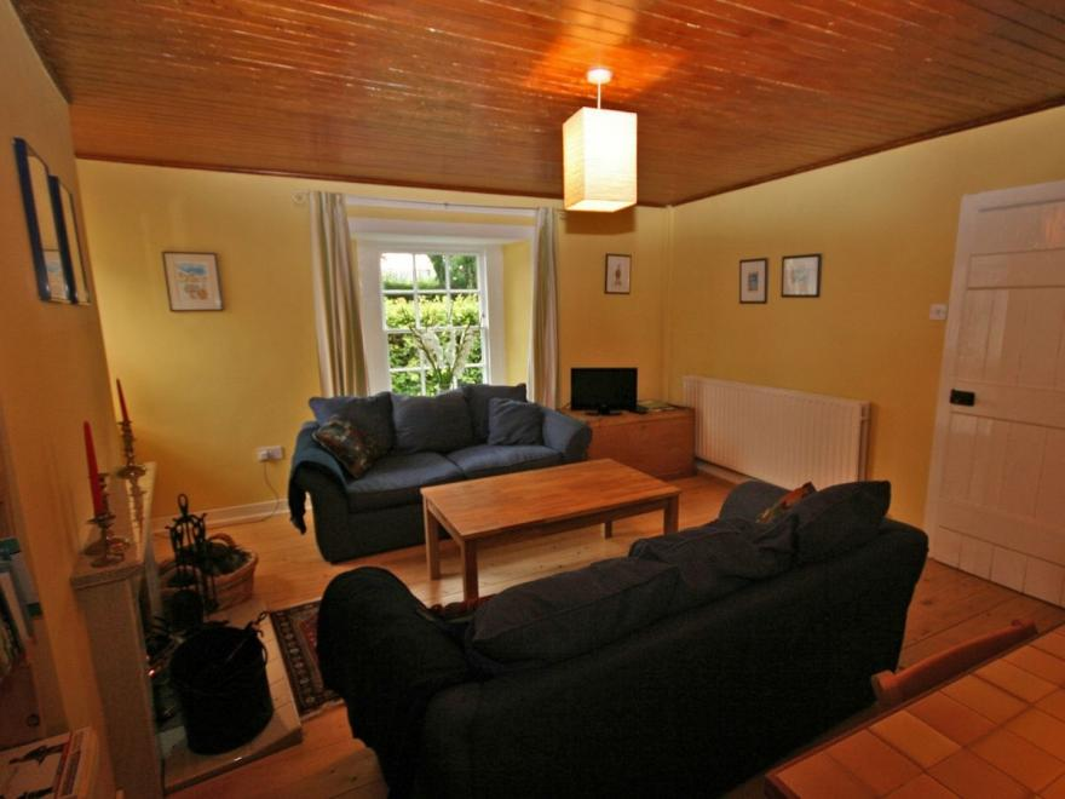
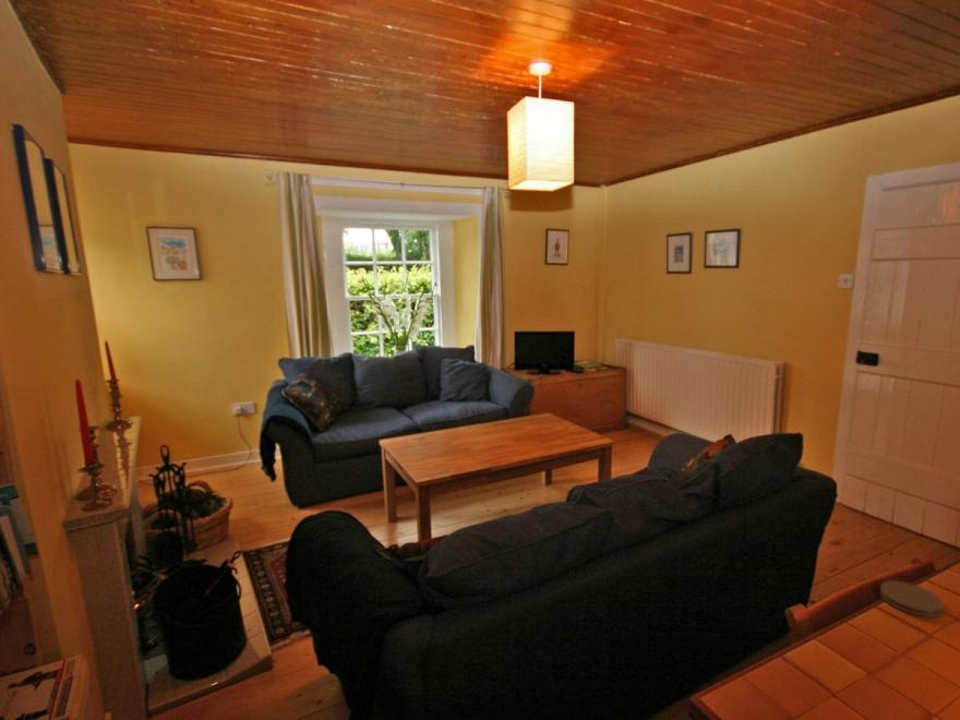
+ coaster [878,579,945,619]
